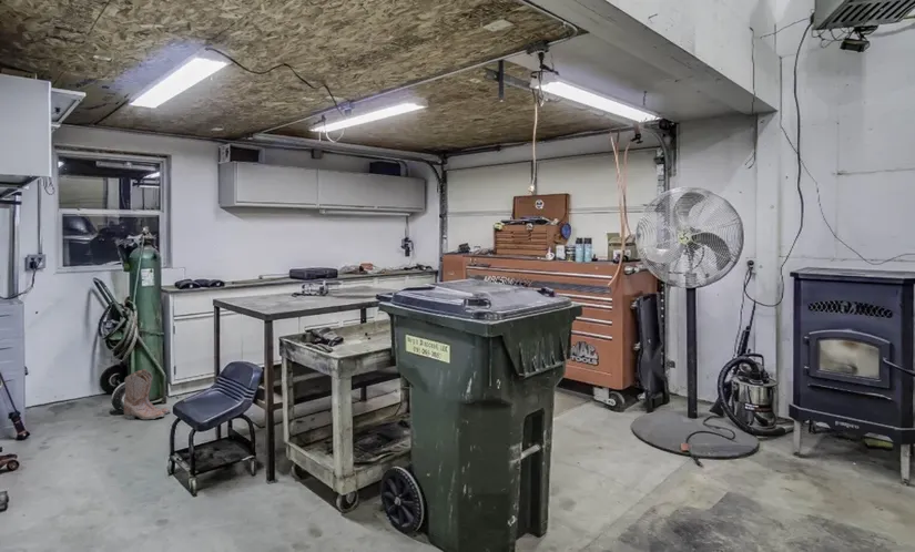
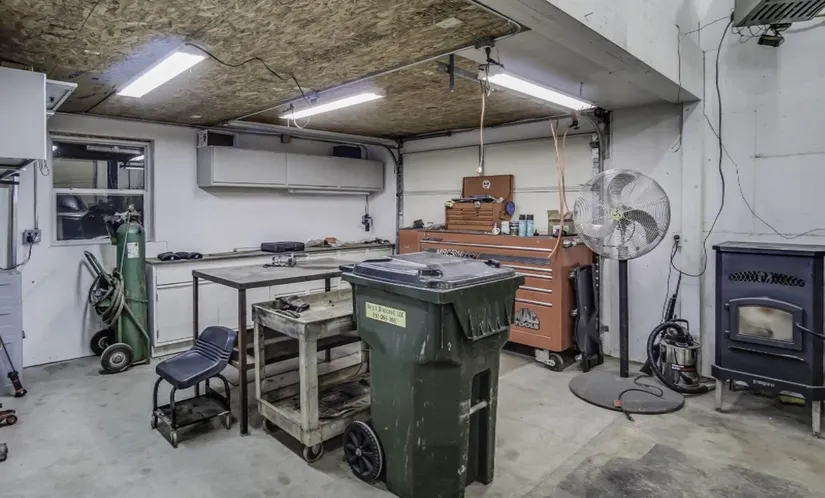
- boots [123,368,171,420]
